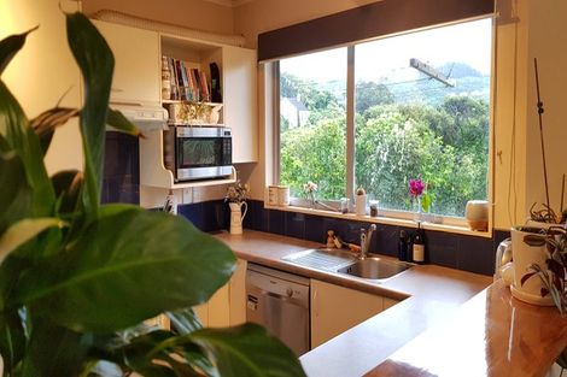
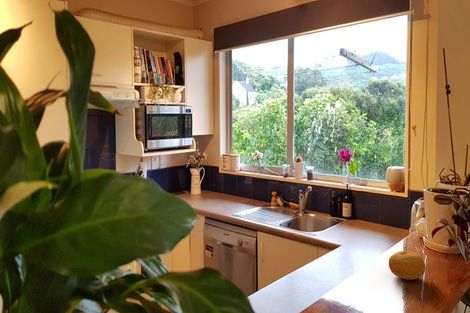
+ fruit [388,250,426,281]
